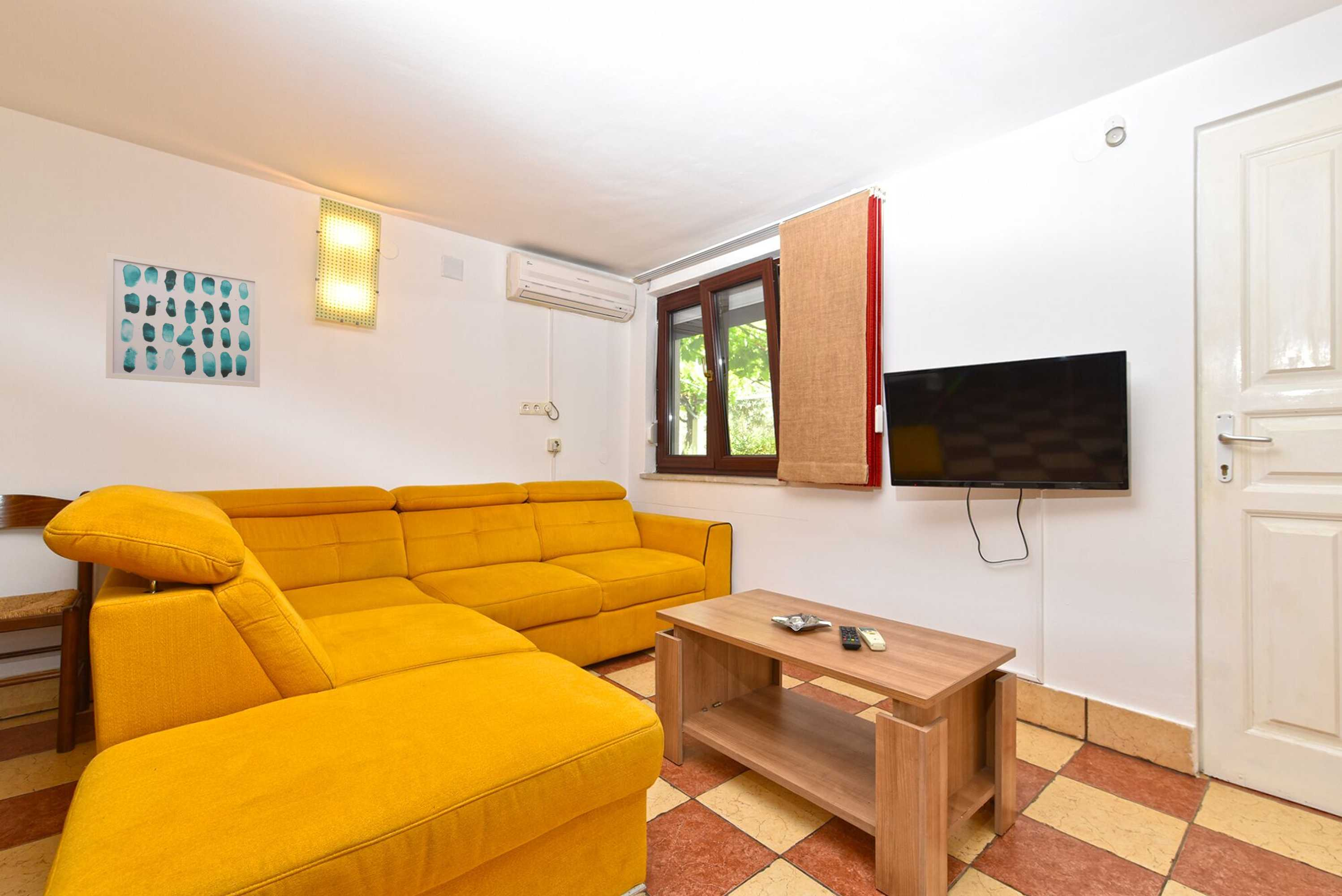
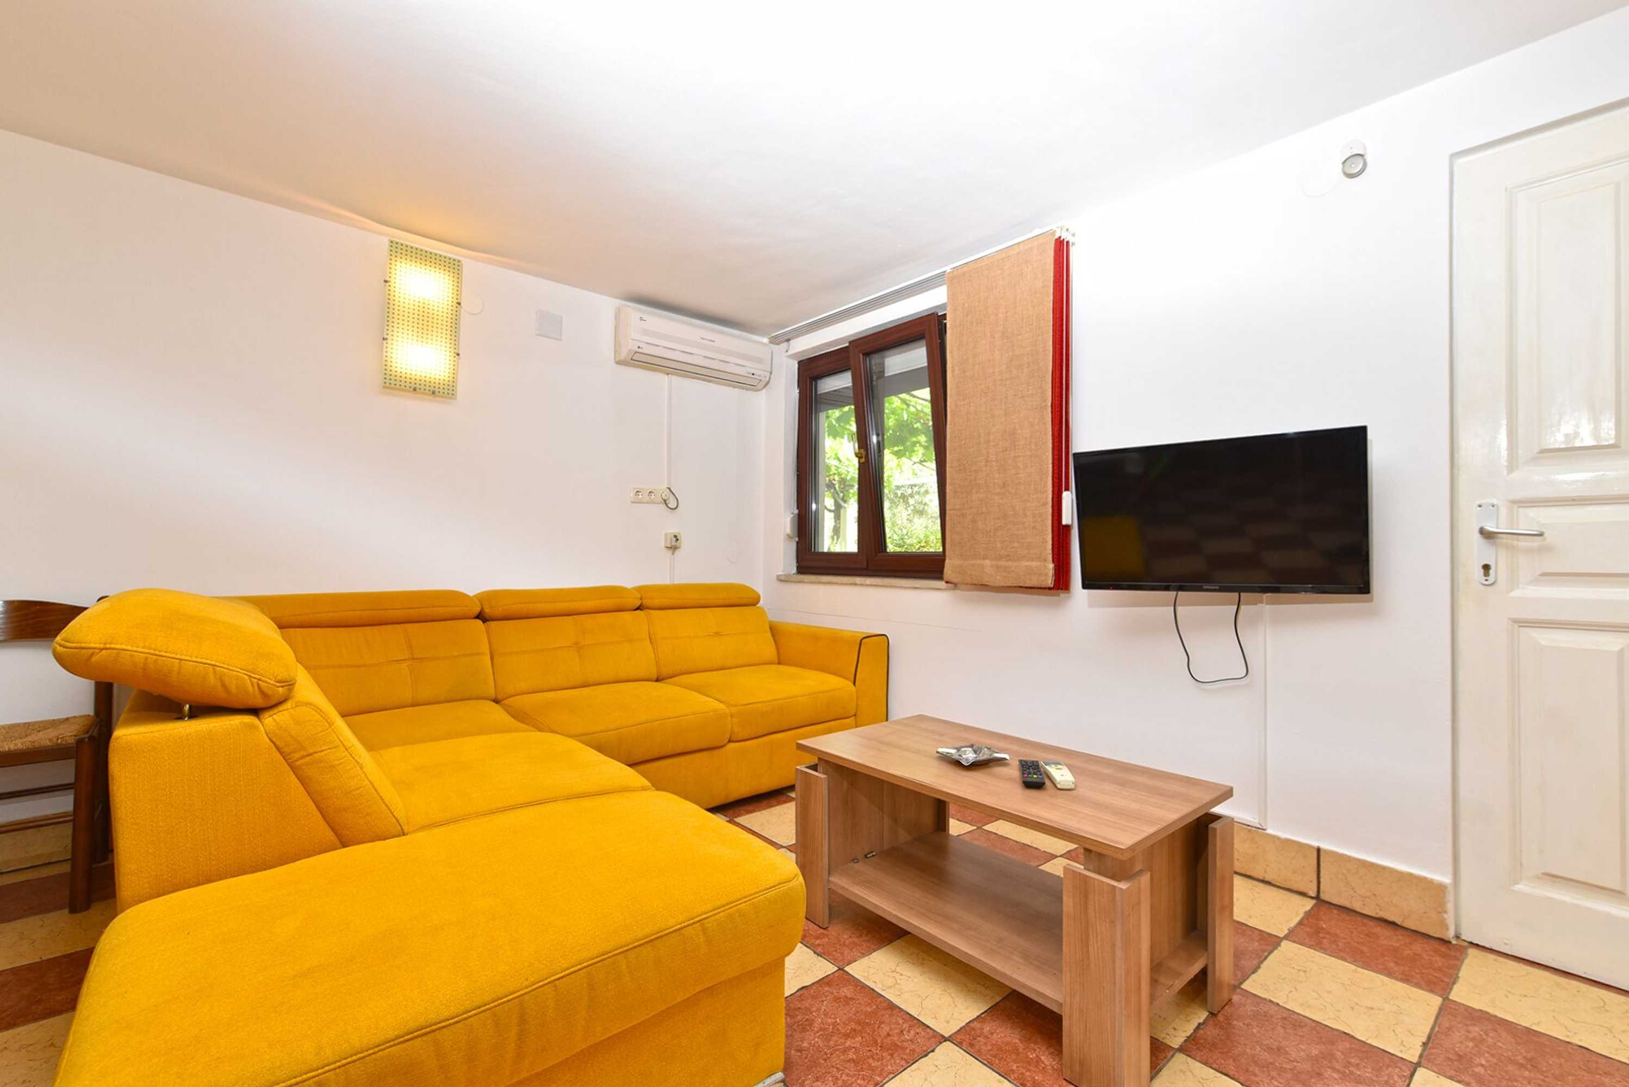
- wall art [105,253,261,388]
